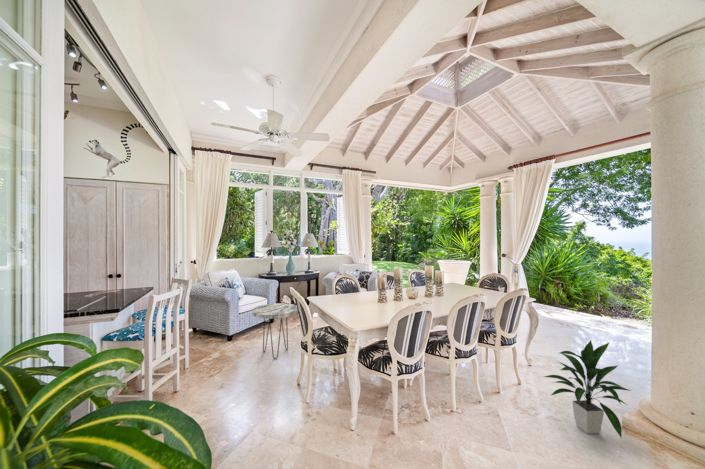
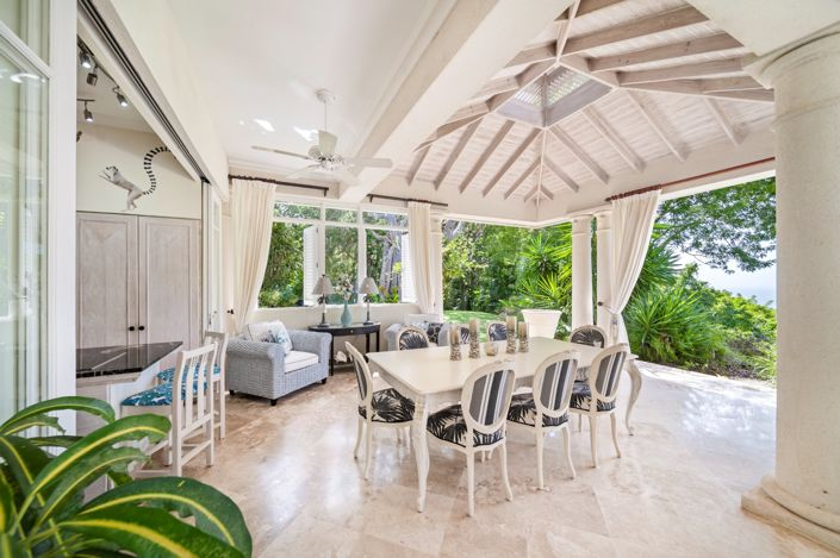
- indoor plant [543,339,632,439]
- side table [251,302,299,360]
